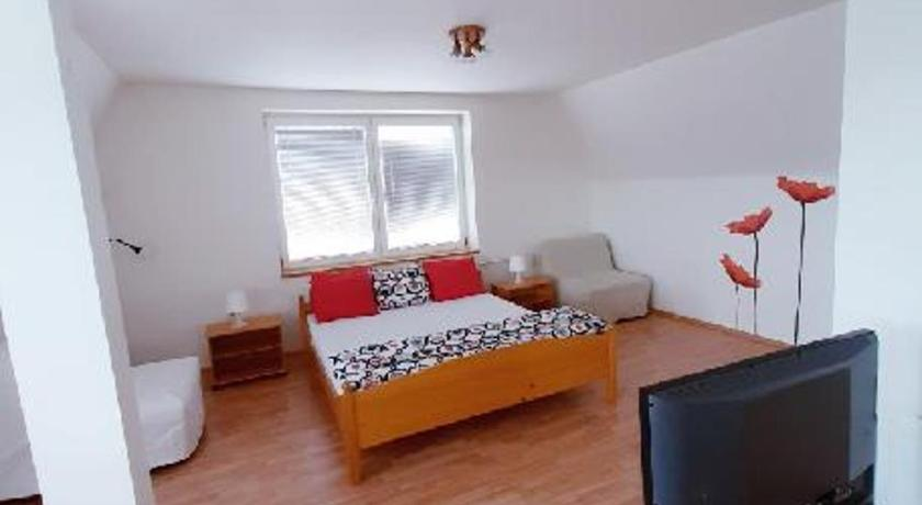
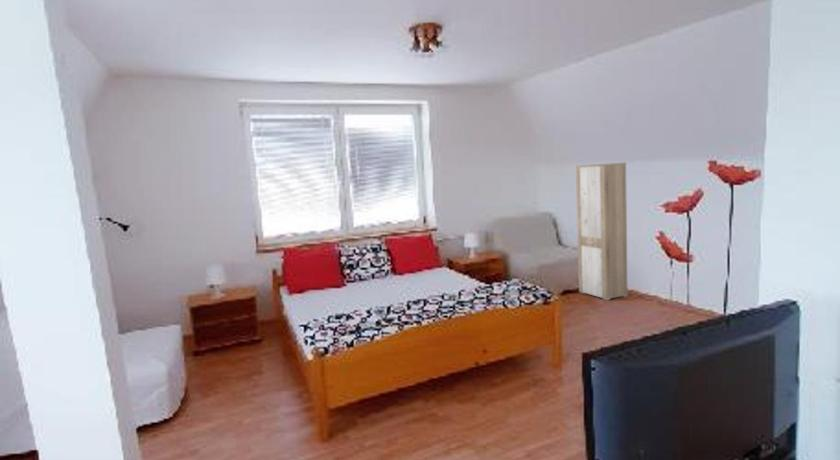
+ cabinet [575,162,629,301]
